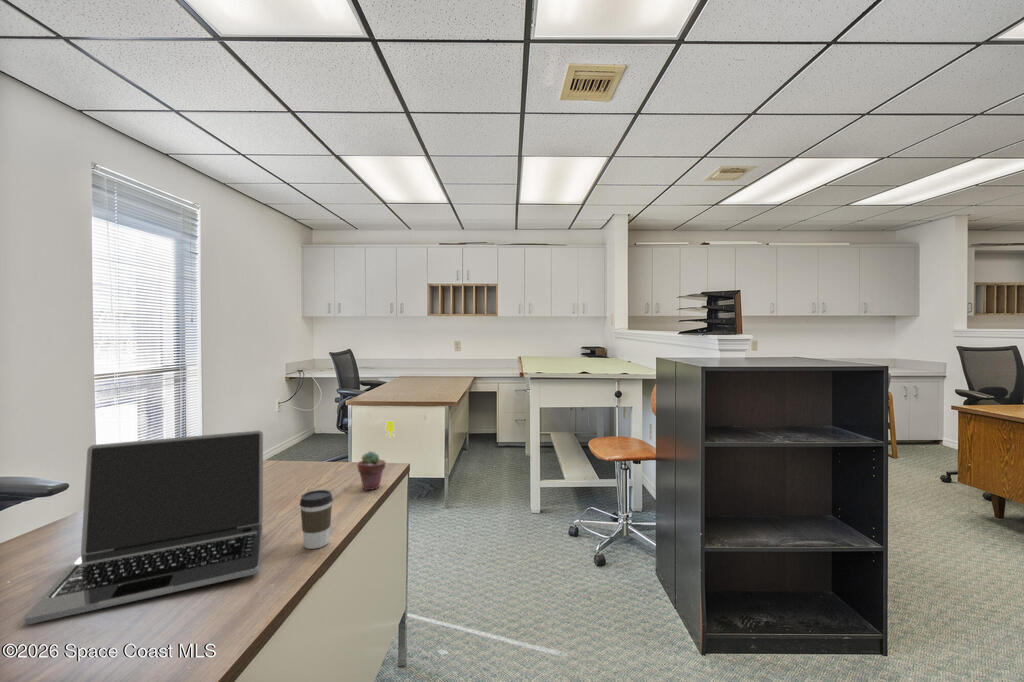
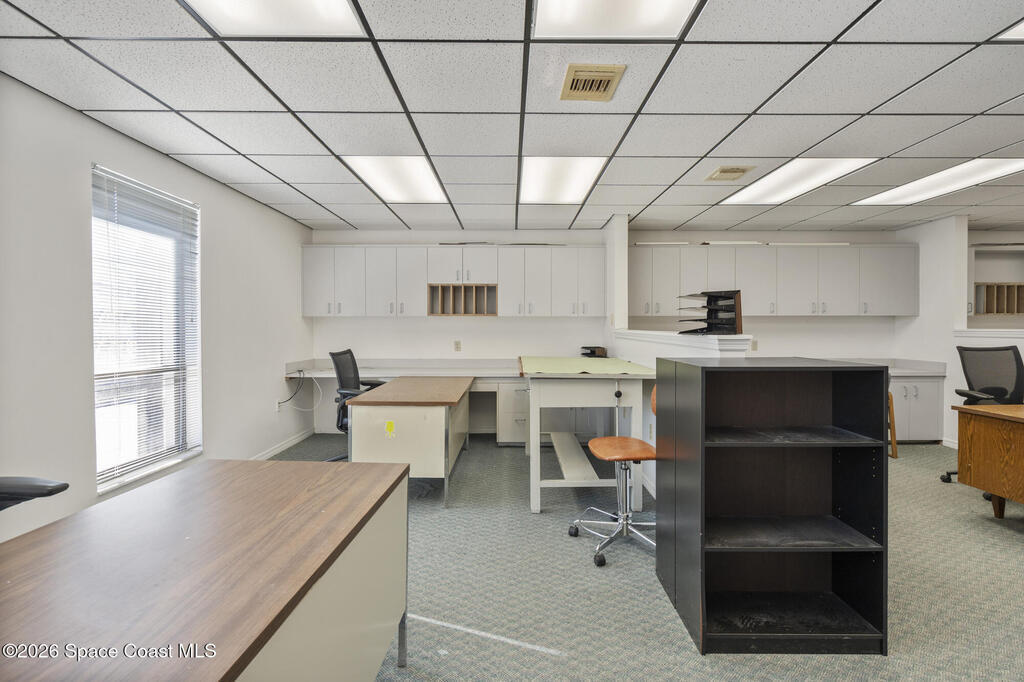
- potted succulent [356,450,387,491]
- coffee cup [299,489,334,550]
- laptop [24,430,264,625]
